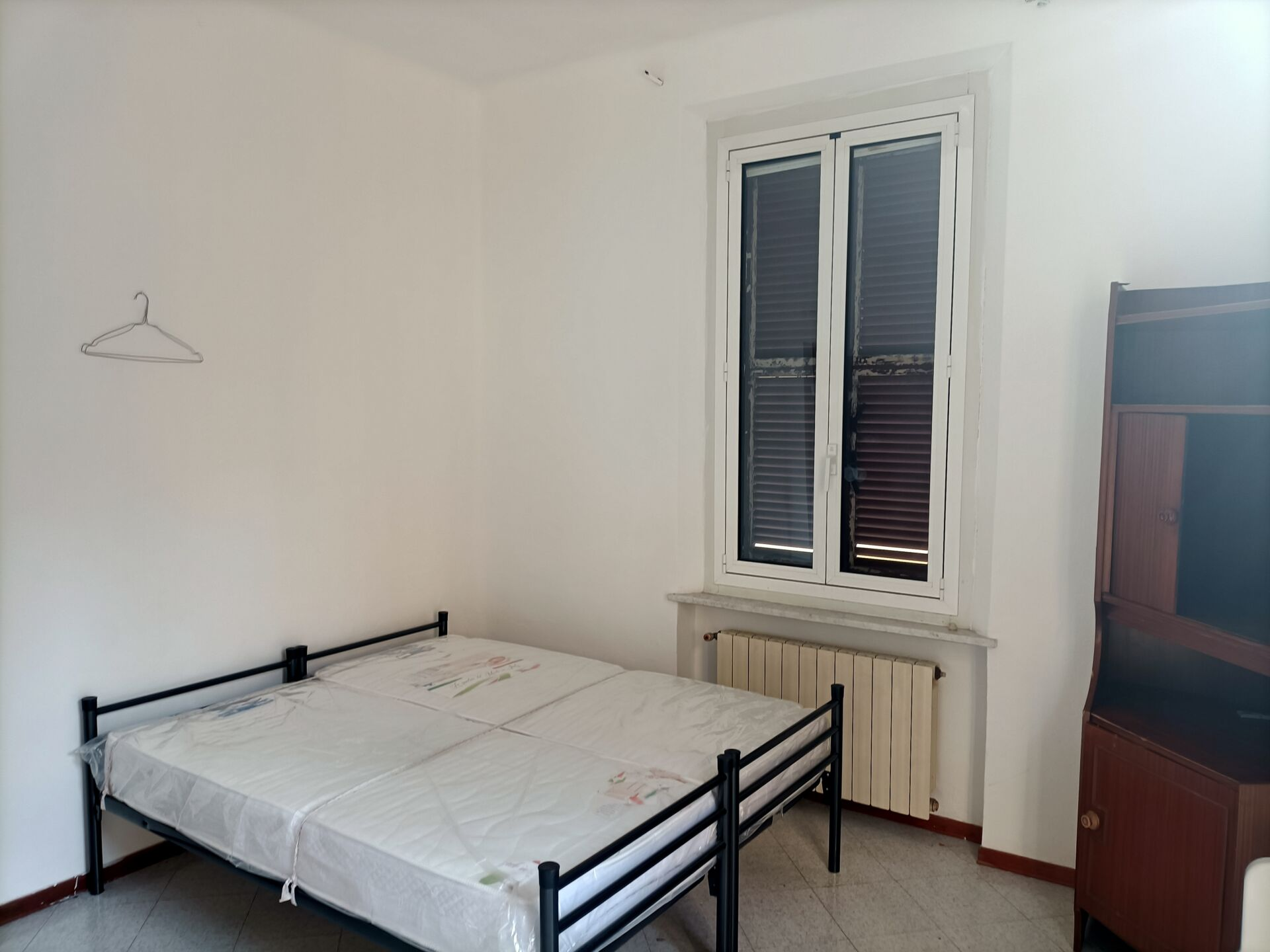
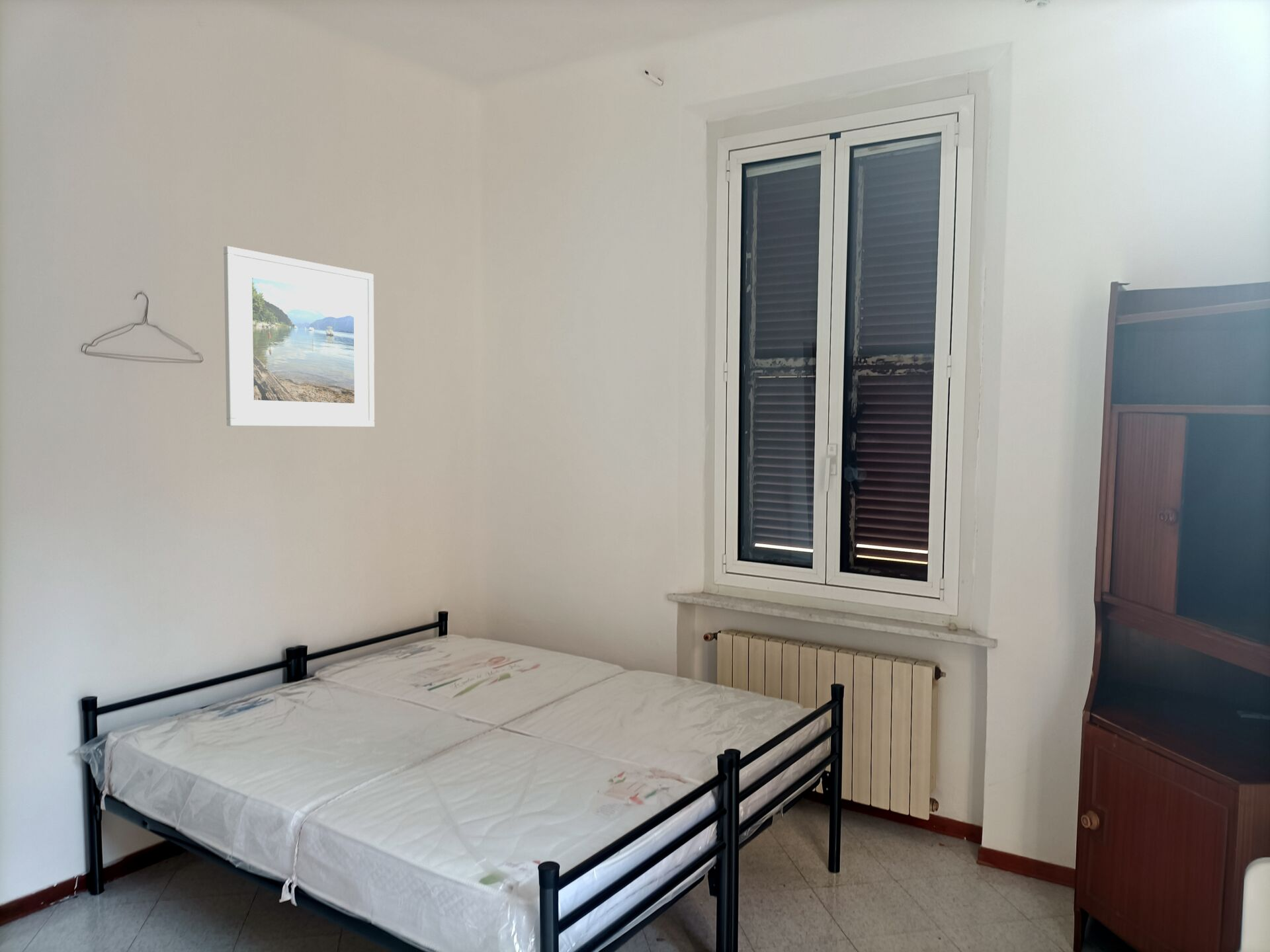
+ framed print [223,245,375,428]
